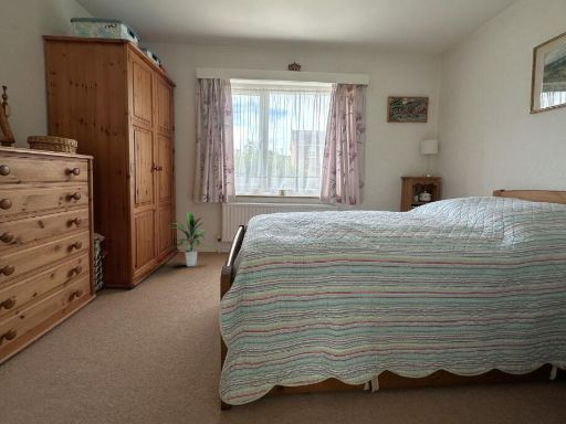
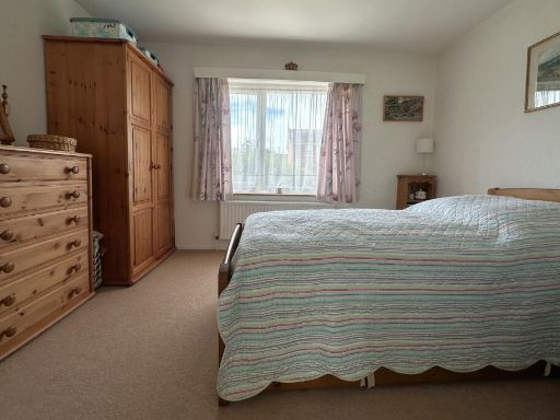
- indoor plant [169,211,216,267]
